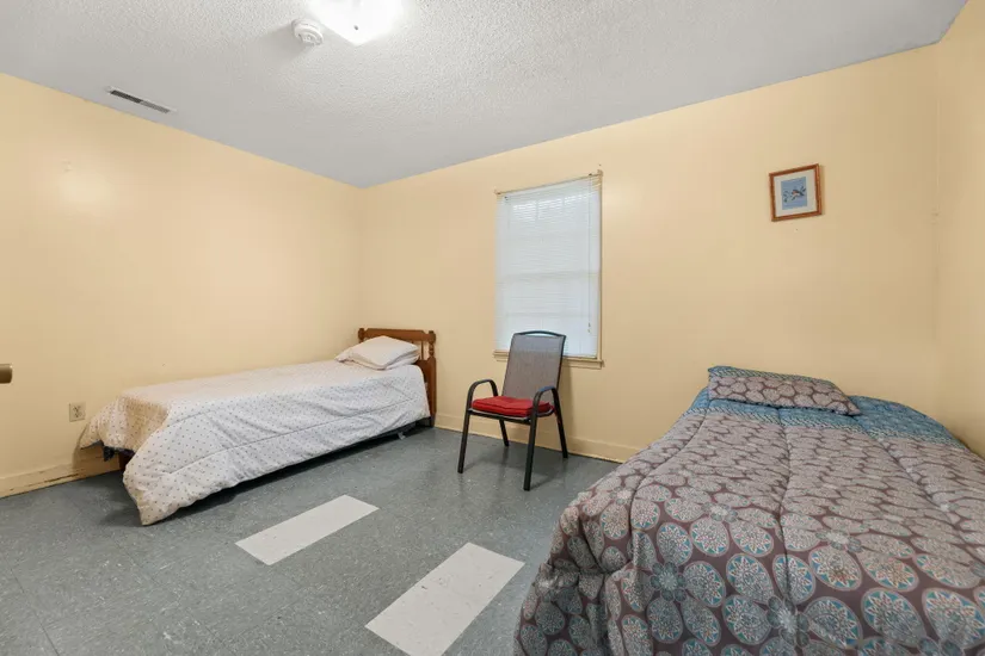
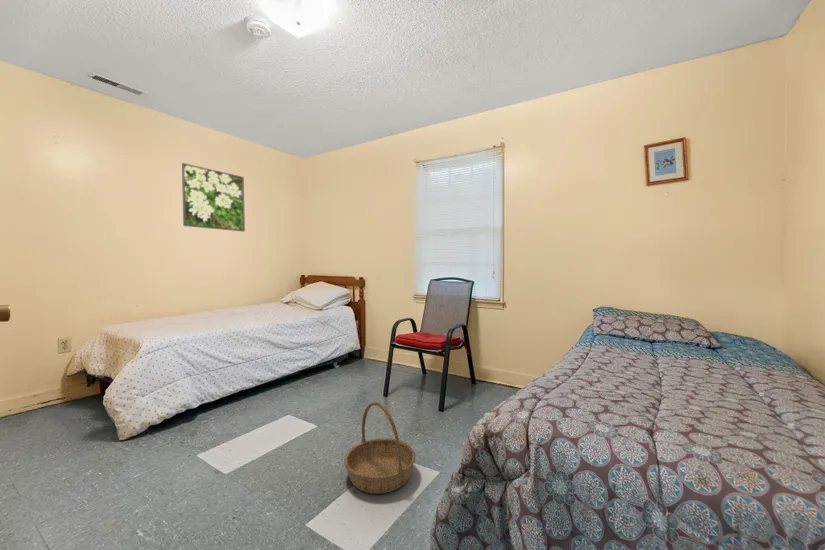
+ basket [343,401,417,495]
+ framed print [181,162,246,232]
